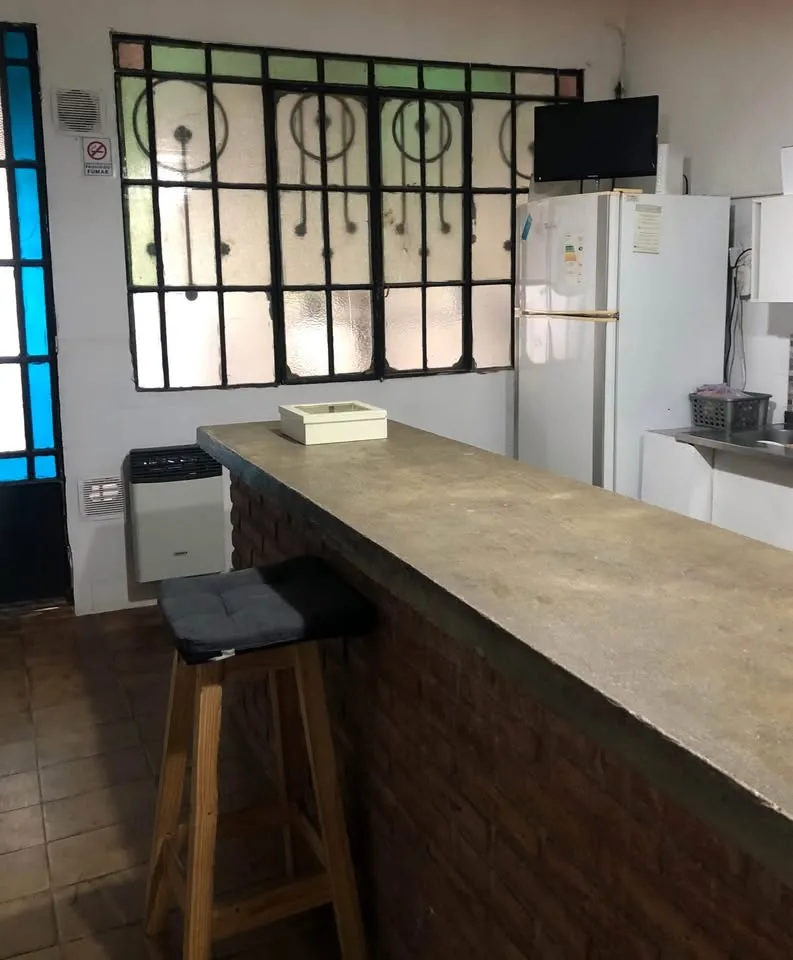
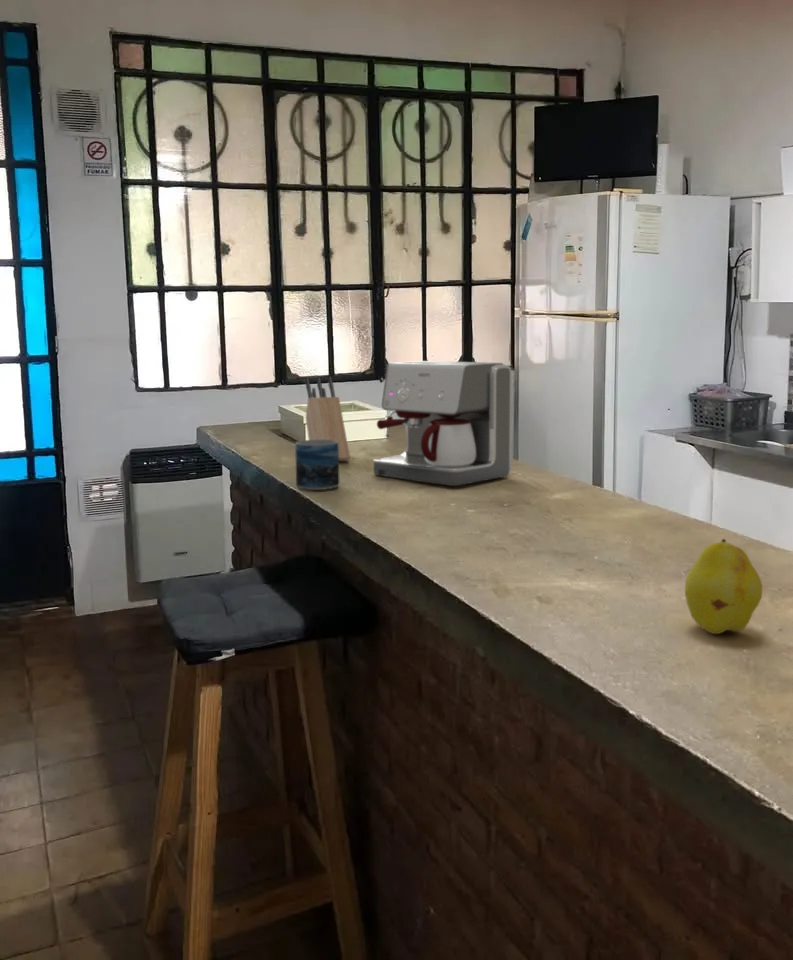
+ fruit [684,538,764,635]
+ mug [294,439,340,491]
+ knife block [305,376,351,462]
+ coffee maker [373,360,513,487]
